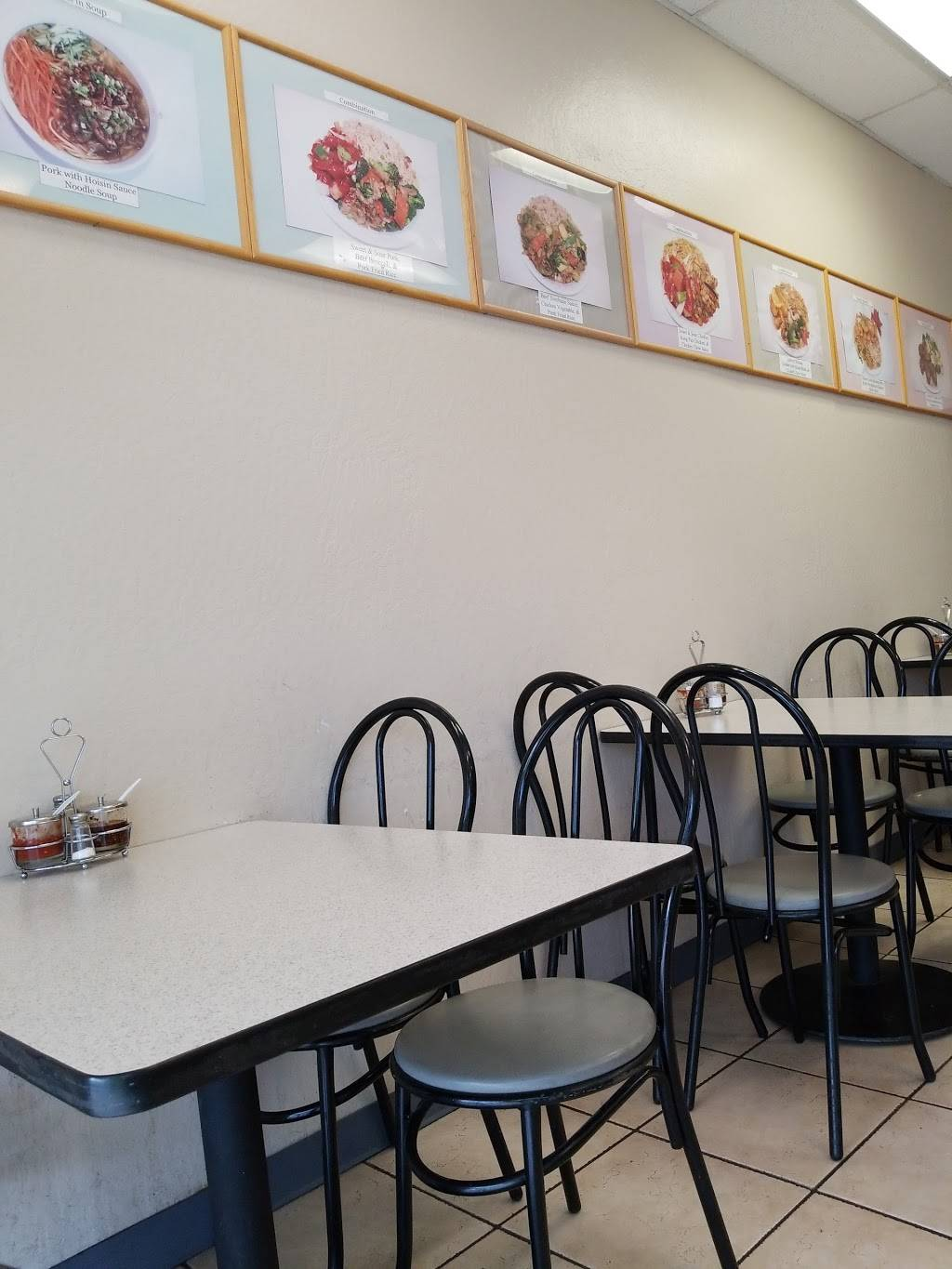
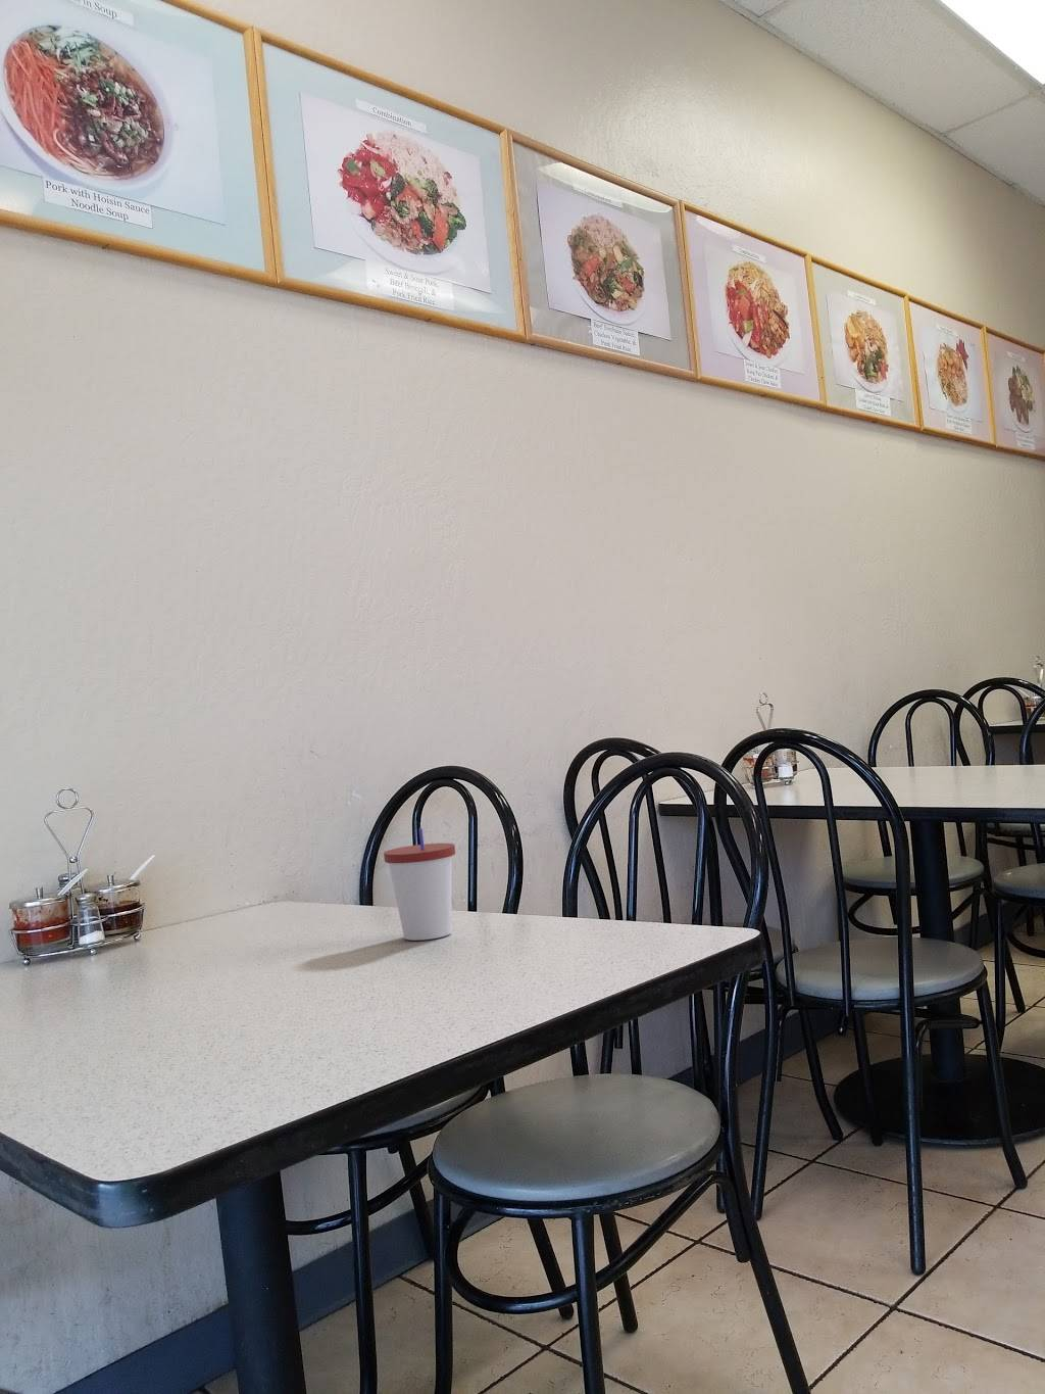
+ cup [383,827,457,941]
